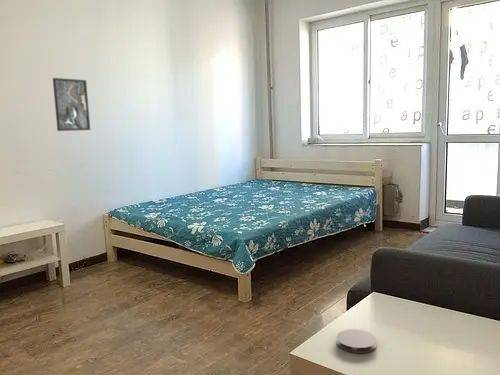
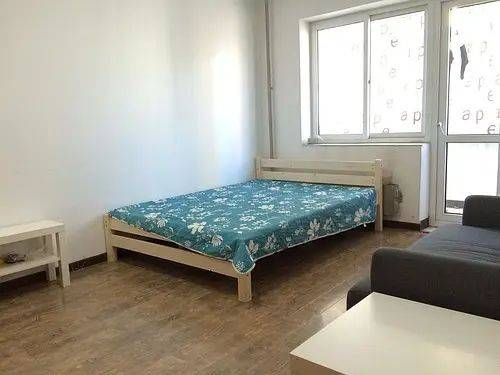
- coaster [336,328,378,354]
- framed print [52,77,91,132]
